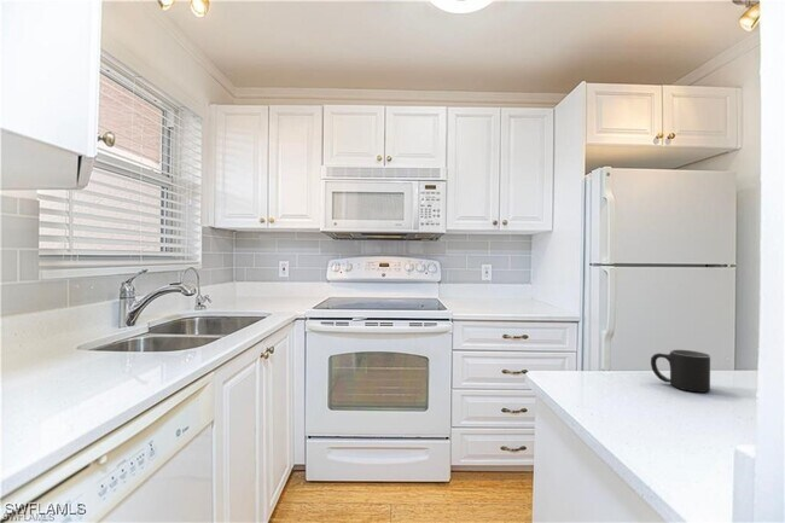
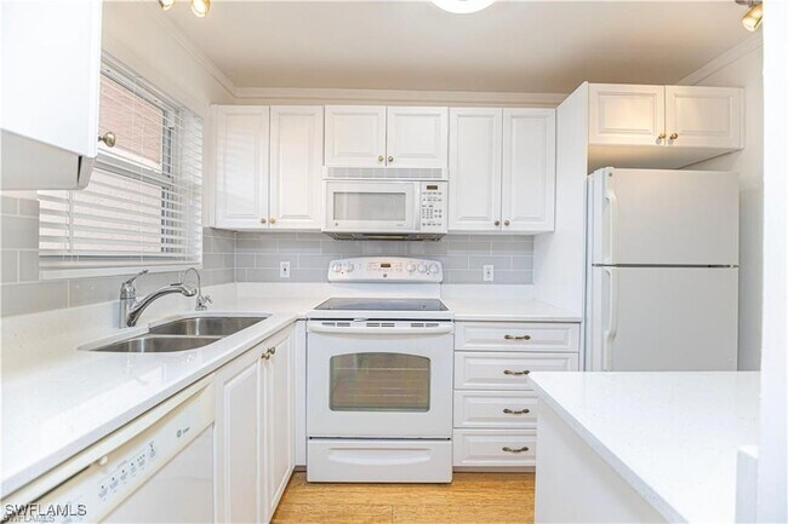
- mug [650,349,711,394]
